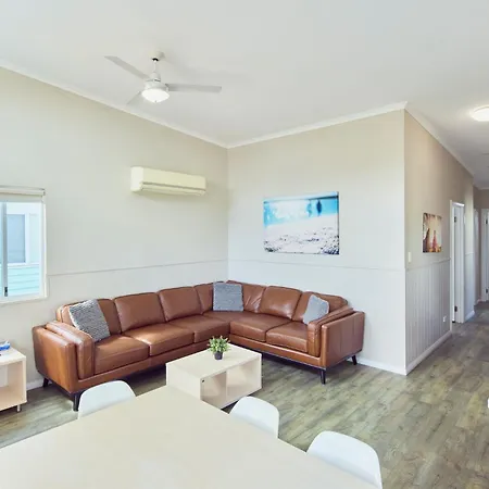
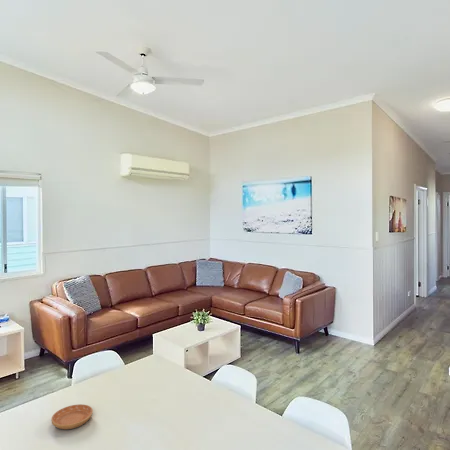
+ saucer [50,403,94,430]
